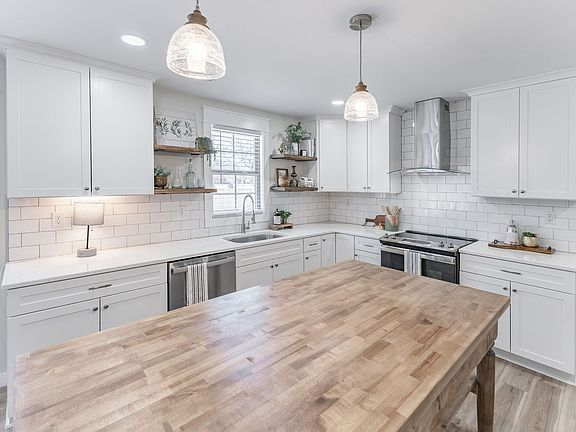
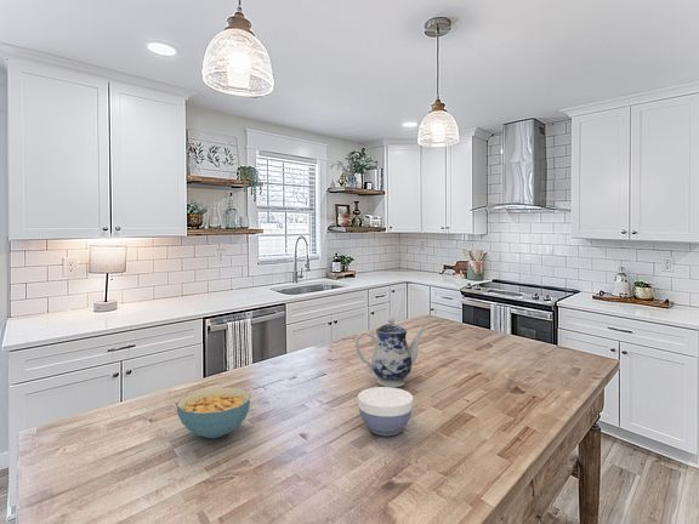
+ teapot [354,314,427,388]
+ cereal bowl [175,386,252,439]
+ bowl [357,386,414,437]
